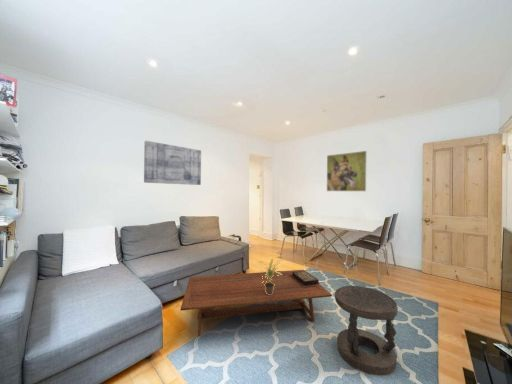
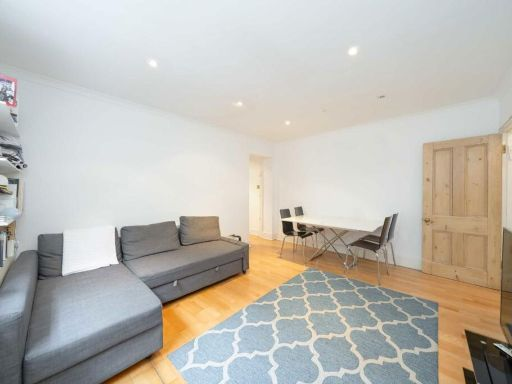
- coffee table [179,269,333,337]
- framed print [326,150,368,192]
- potted plant [255,258,283,295]
- wall art [143,140,202,186]
- stool [334,285,398,376]
- decorative box [289,270,323,287]
